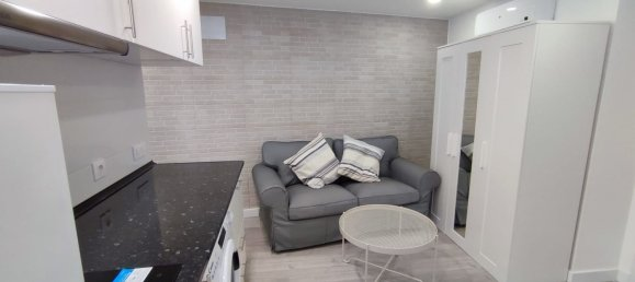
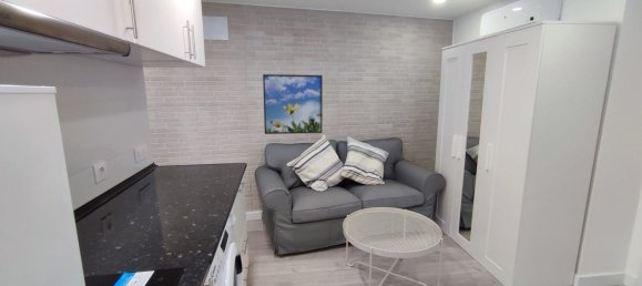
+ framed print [262,73,324,135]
